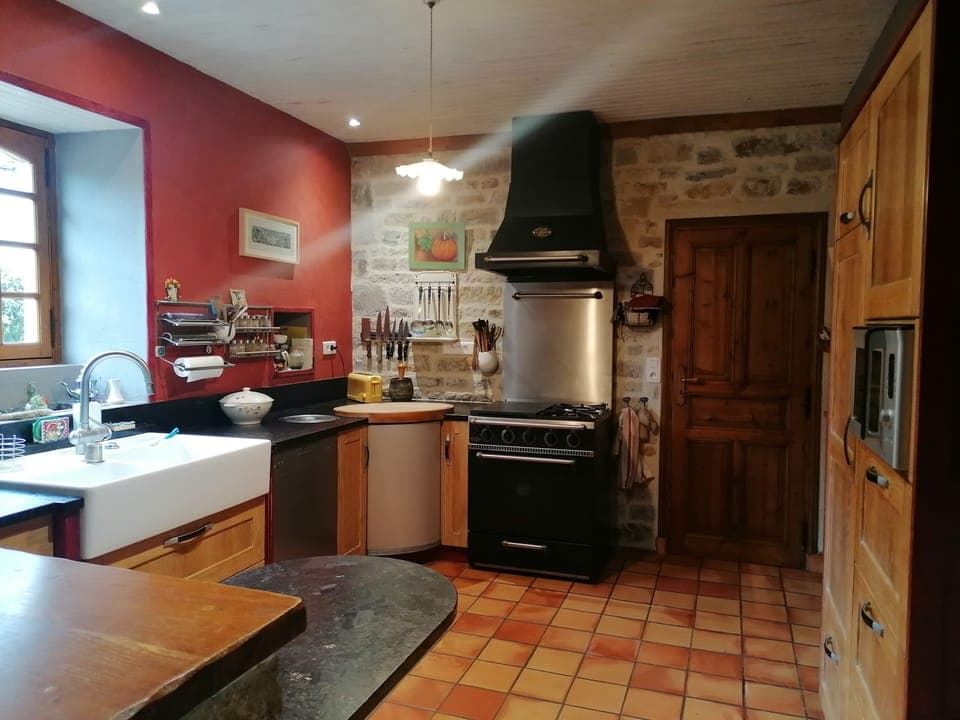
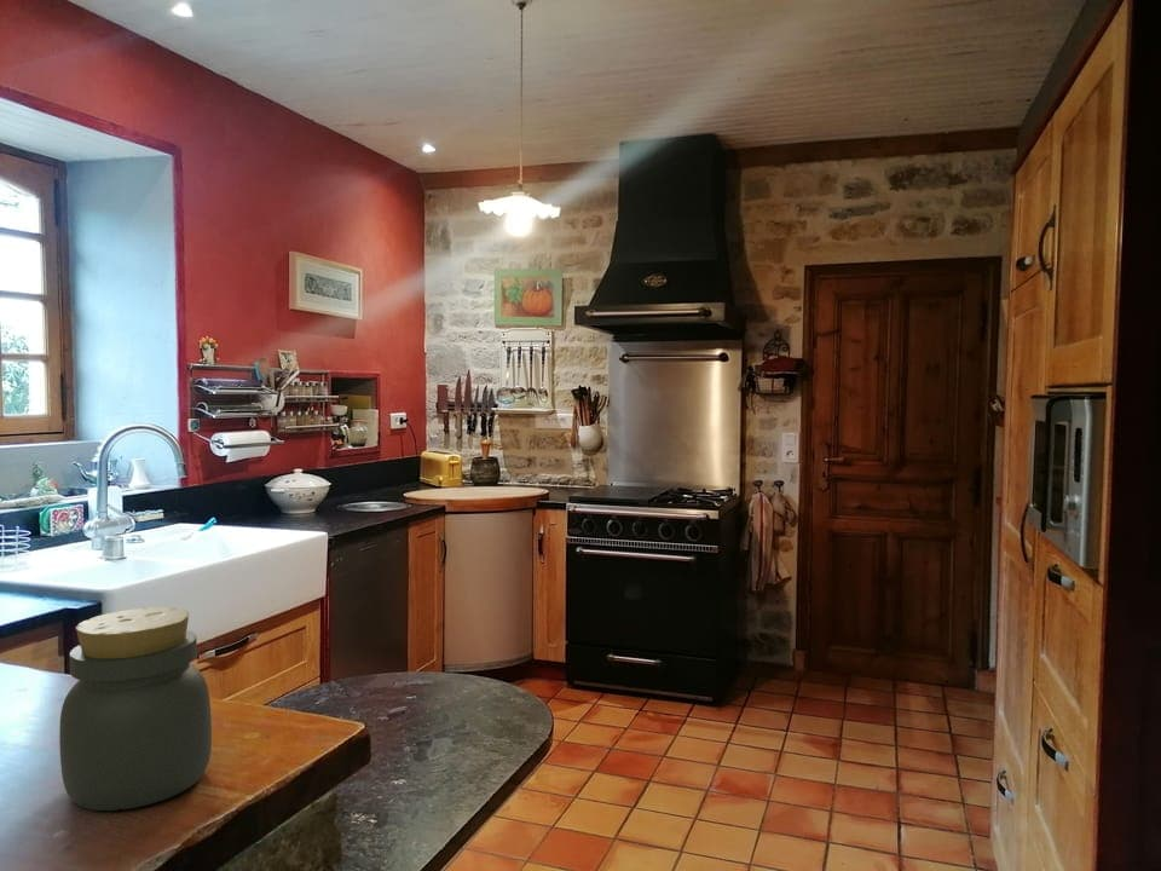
+ jar [58,606,213,812]
